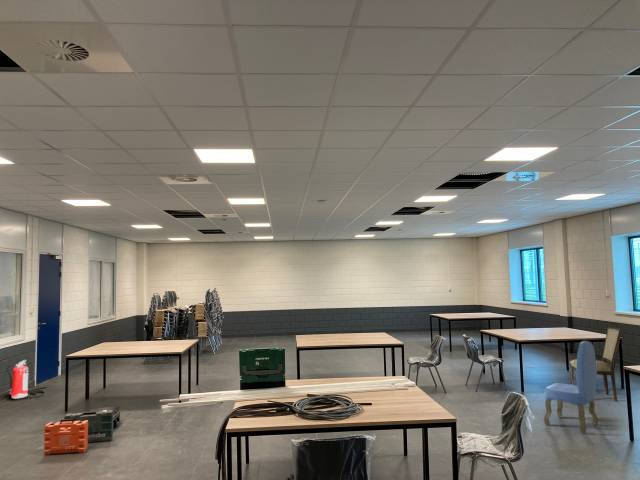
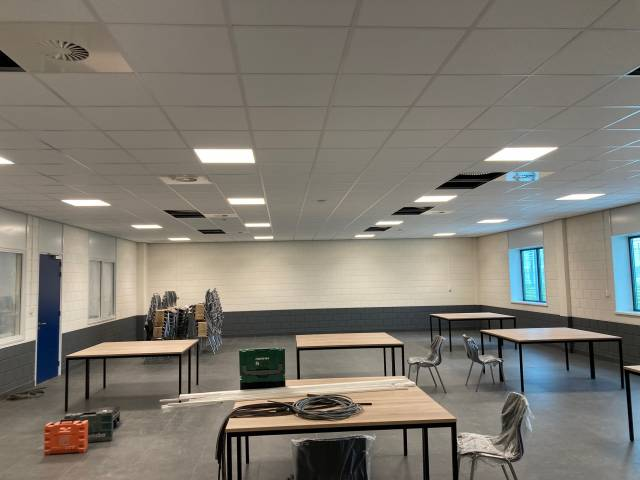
- fire extinguisher [6,359,29,399]
- dining chair [569,325,623,402]
- dining chair [543,340,599,434]
